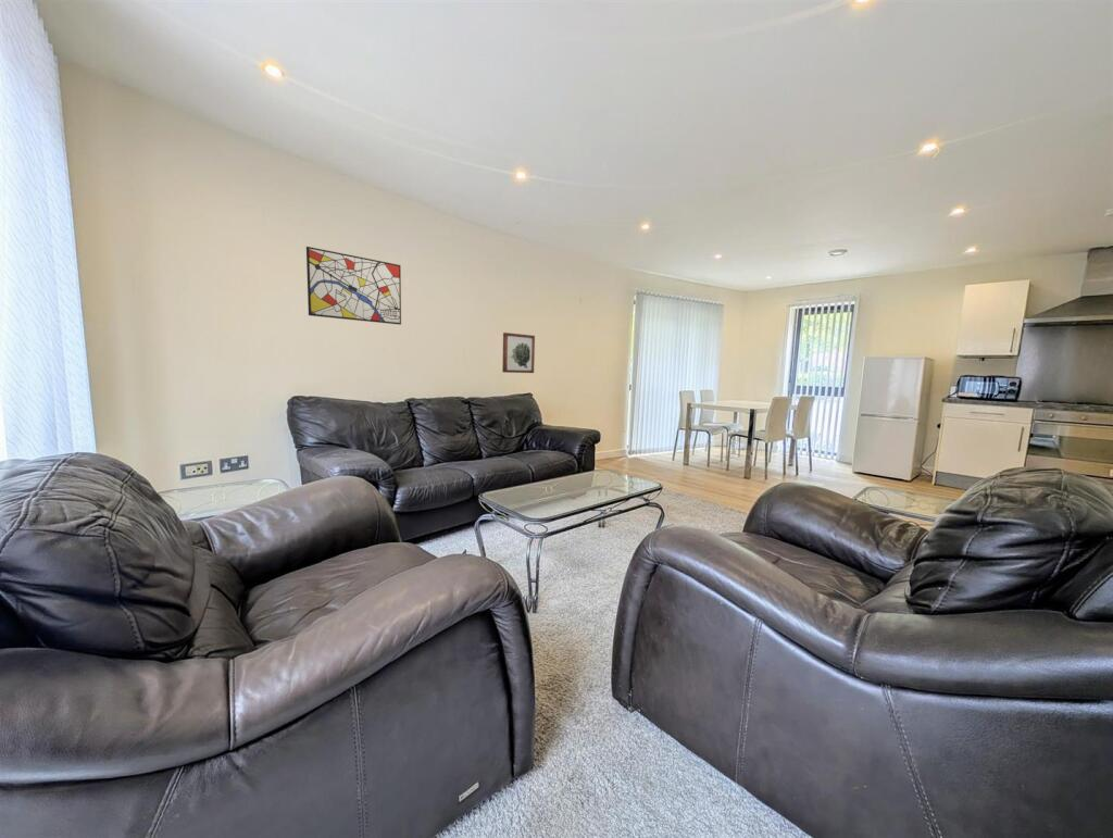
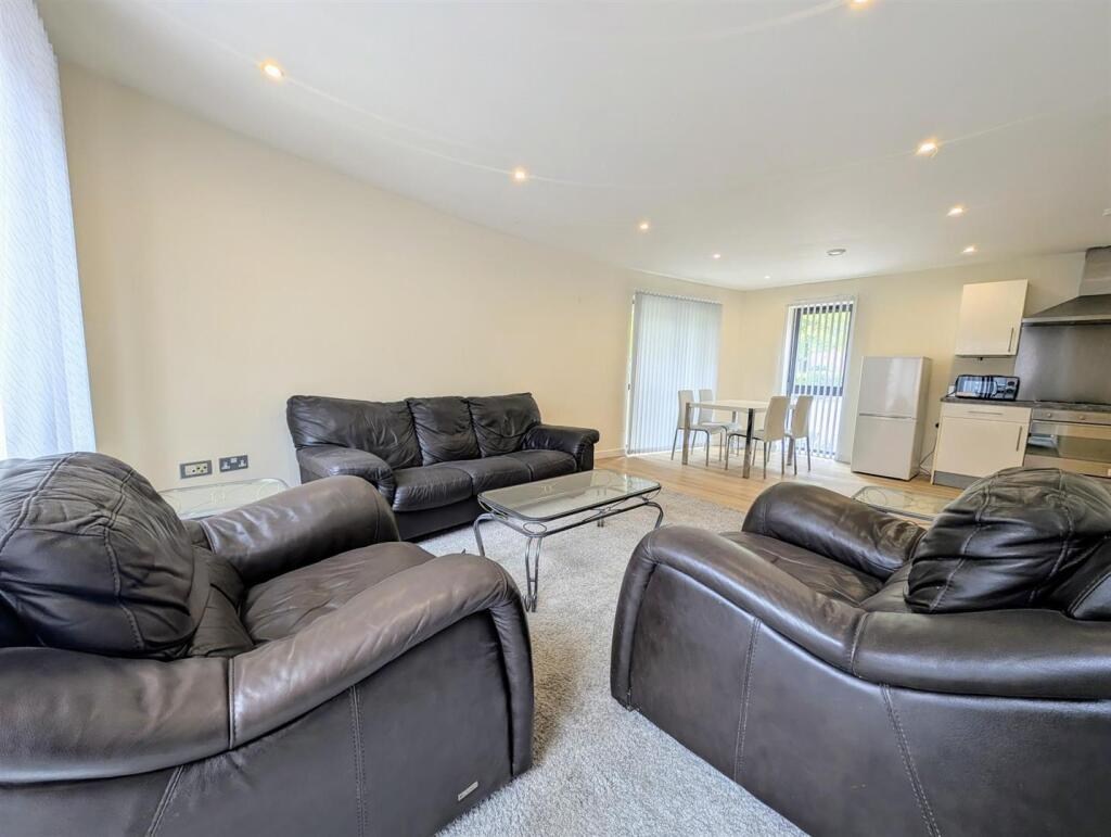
- wall art [501,332,536,374]
- wall art [305,246,402,326]
